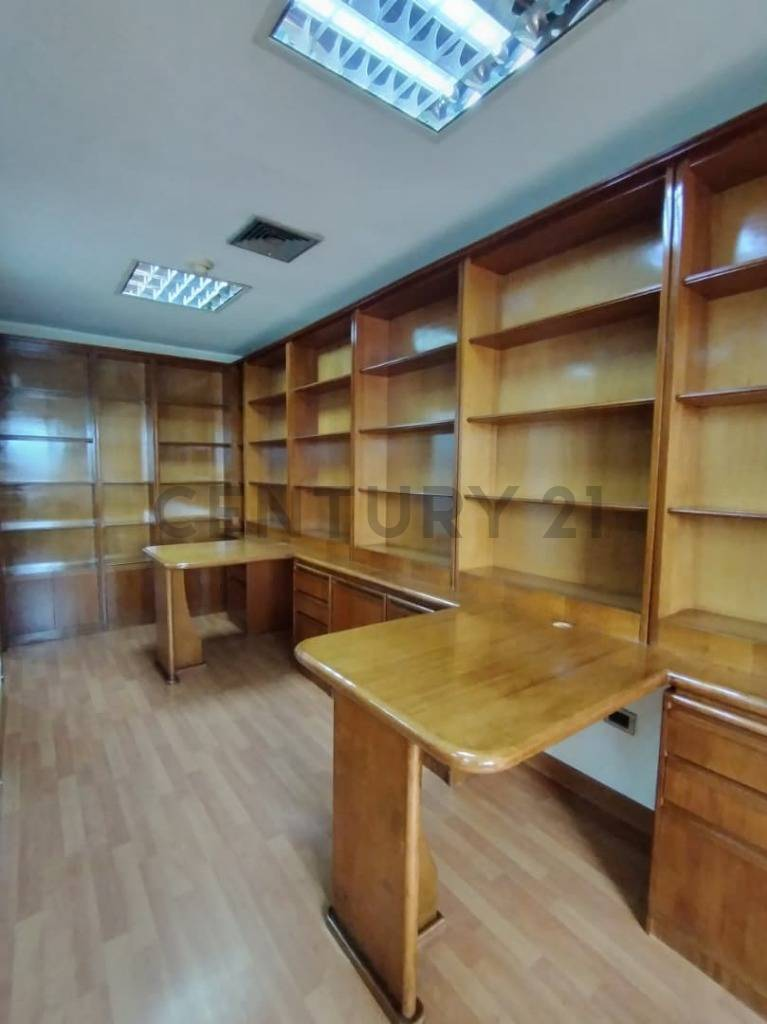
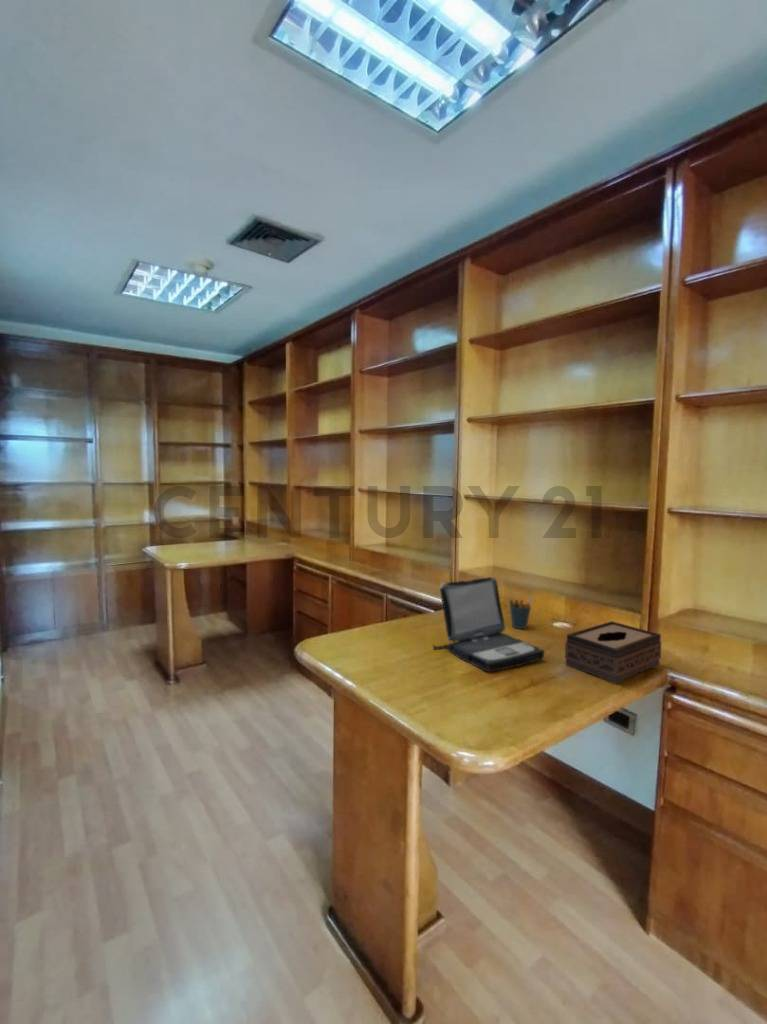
+ pen holder [508,594,533,630]
+ tissue box [564,620,663,686]
+ laptop [432,576,545,673]
